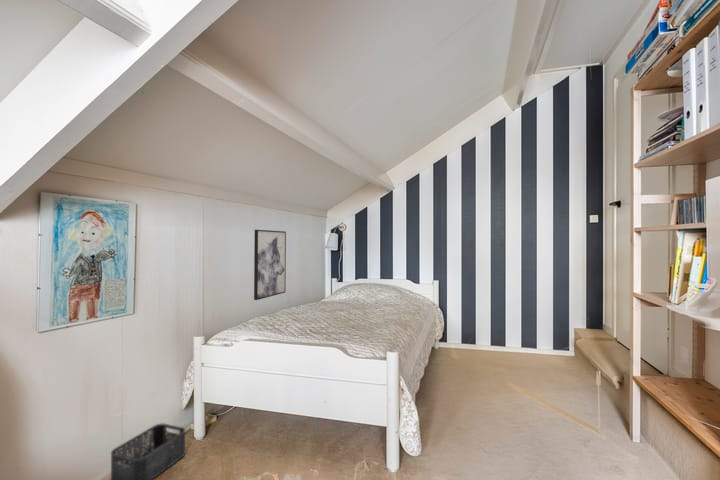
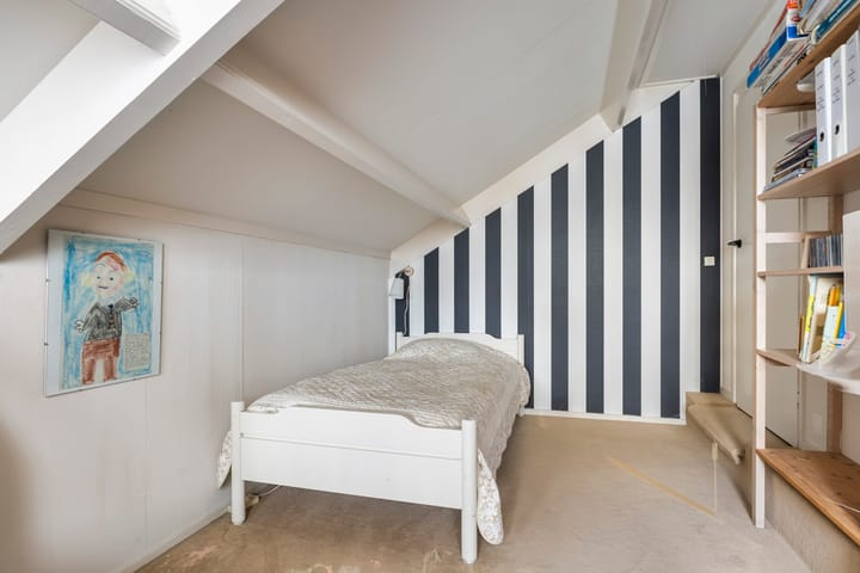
- storage bin [110,422,186,480]
- wall art [253,229,287,301]
